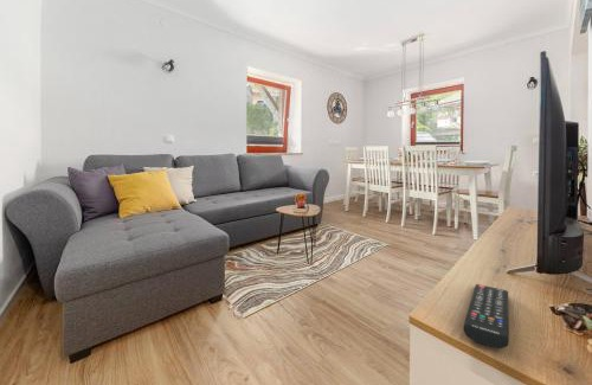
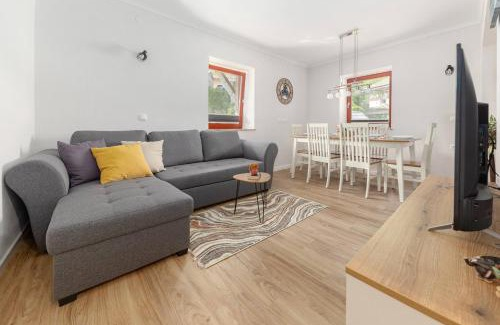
- remote control [463,283,510,349]
